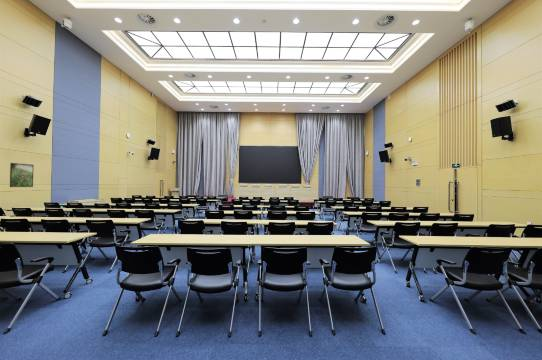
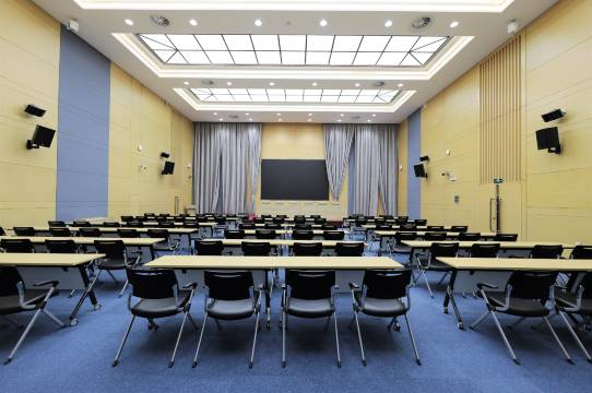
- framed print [9,162,35,188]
